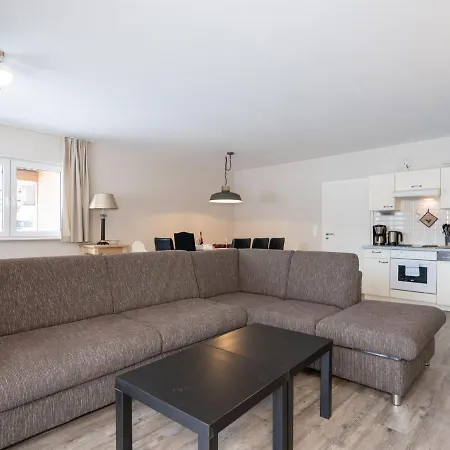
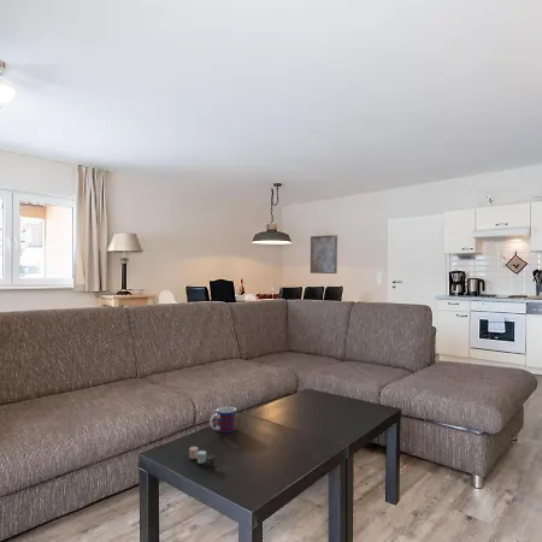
+ candle [188,446,216,470]
+ wall art [310,234,338,275]
+ mug [208,405,237,435]
